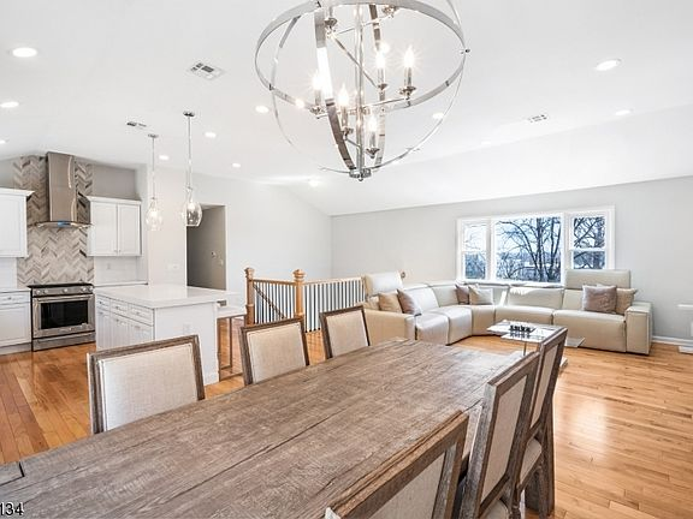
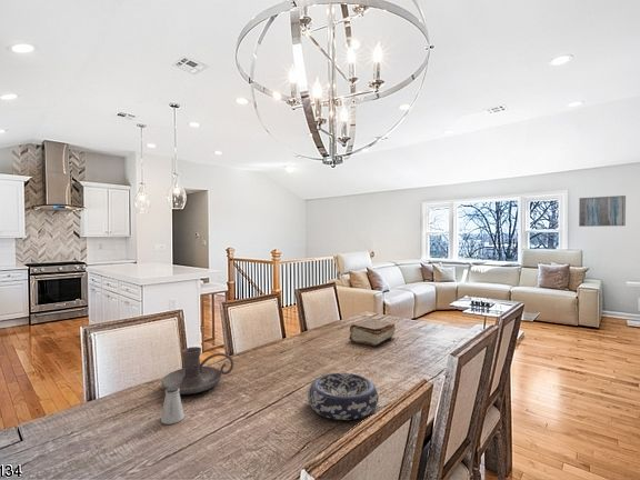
+ decorative bowl [307,372,379,421]
+ candle holder [160,346,234,396]
+ saltshaker [160,387,186,426]
+ wall art [578,194,627,228]
+ book [348,318,397,348]
